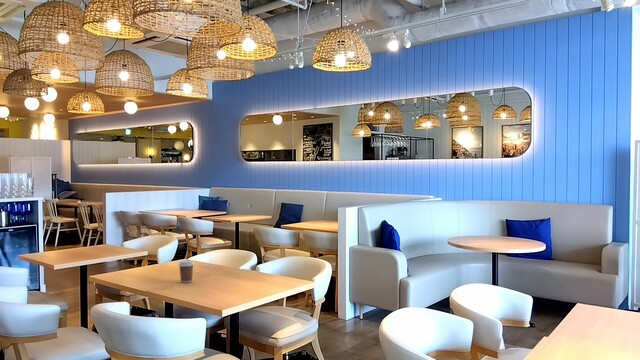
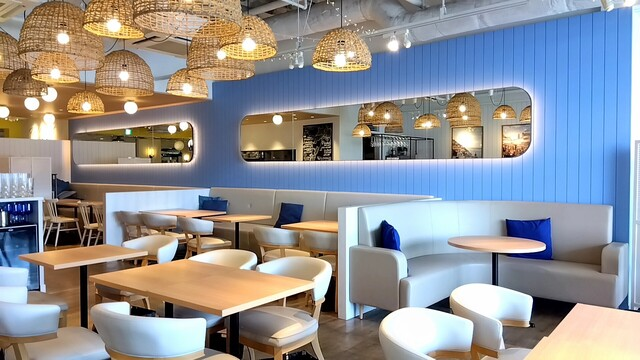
- coffee cup [177,259,195,283]
